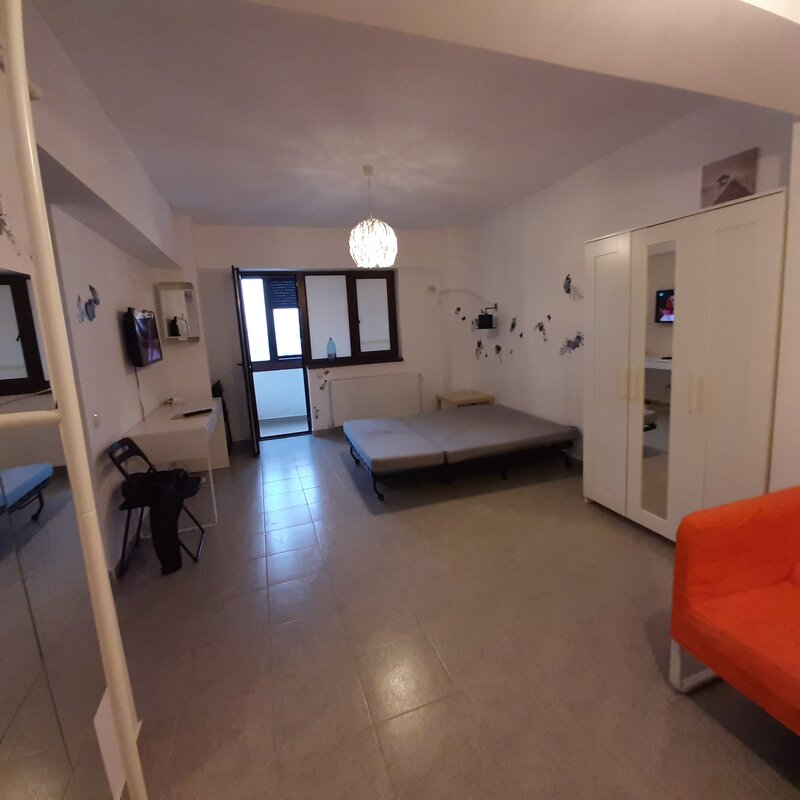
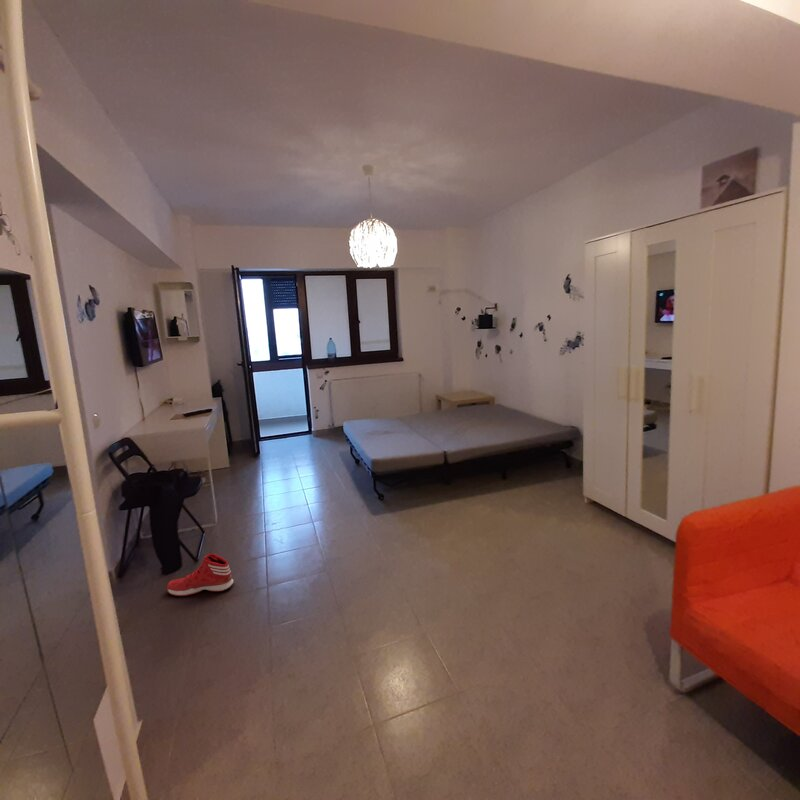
+ sneaker [166,553,235,597]
